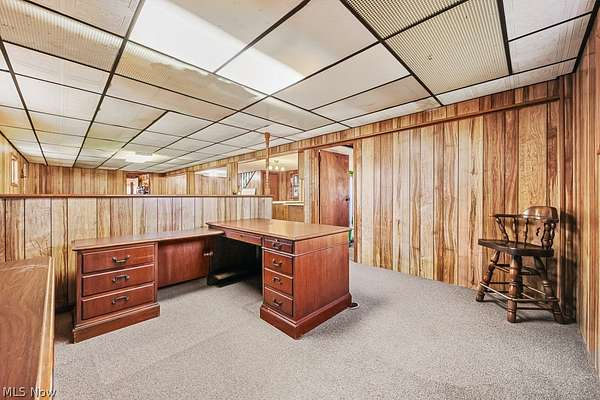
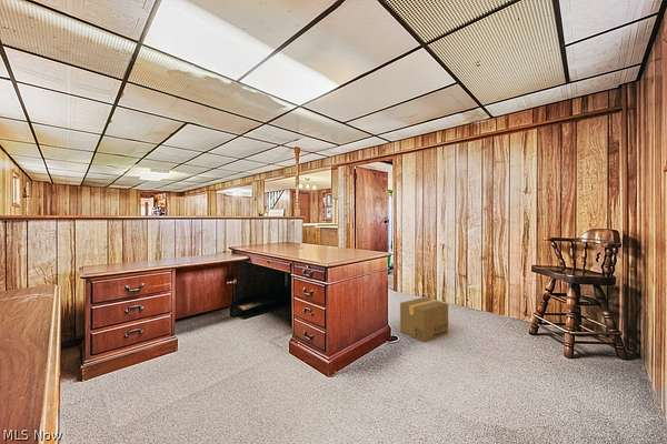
+ cardboard box [399,296,449,343]
